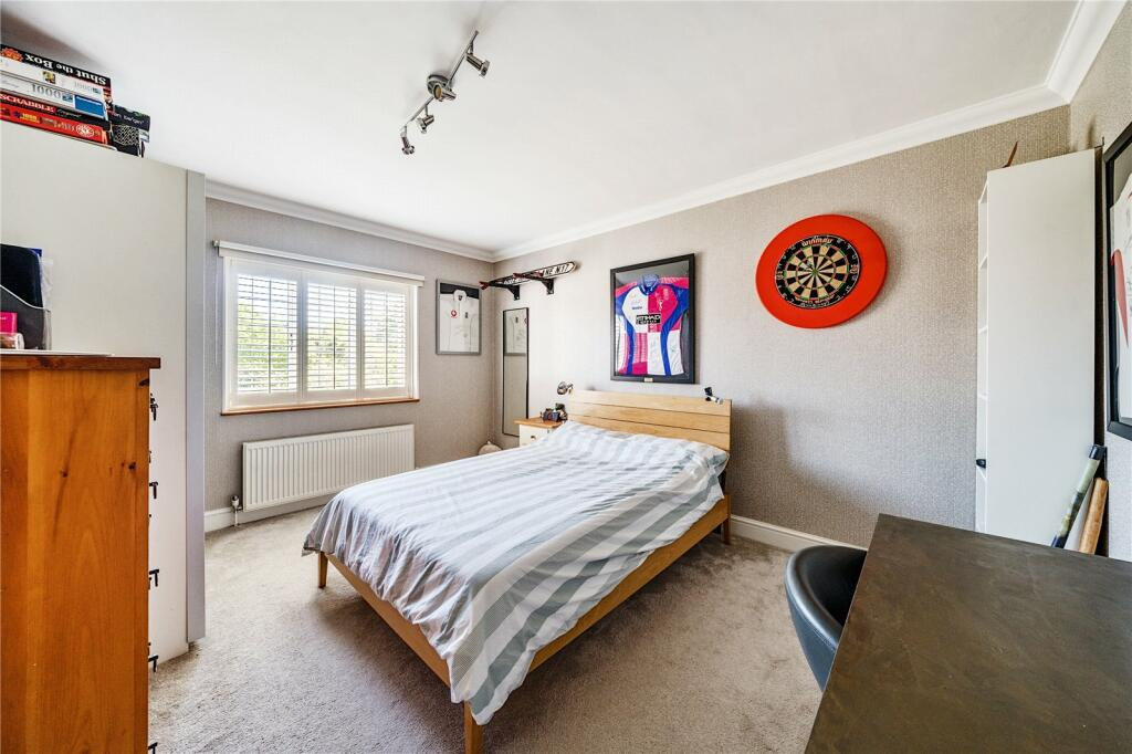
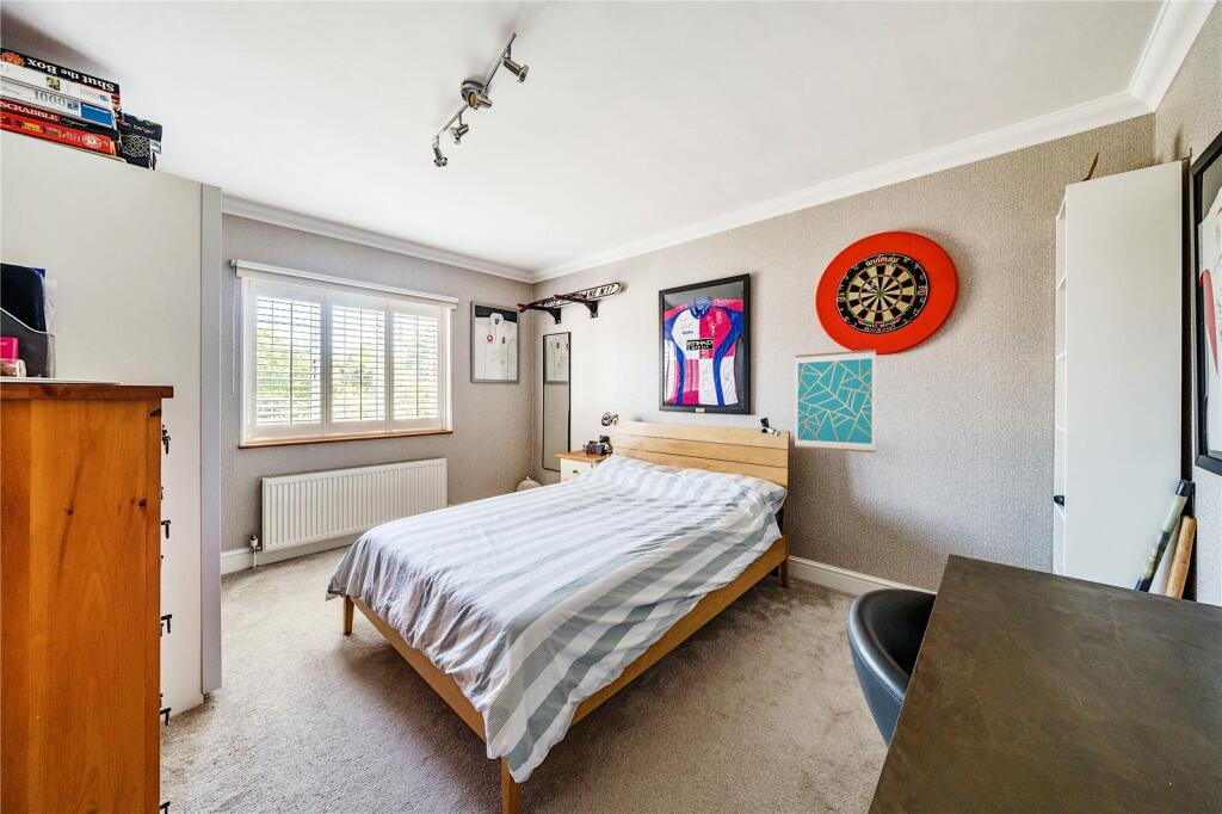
+ wall art [794,349,877,454]
